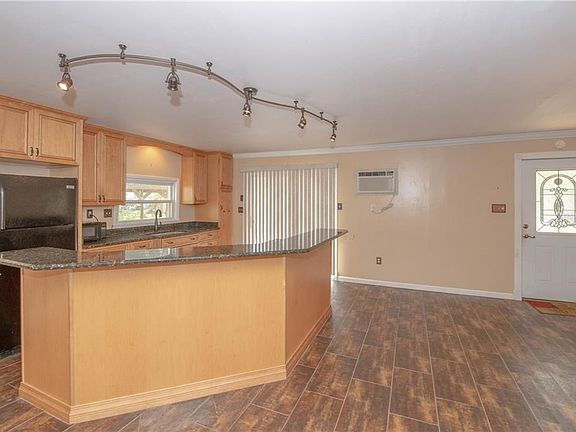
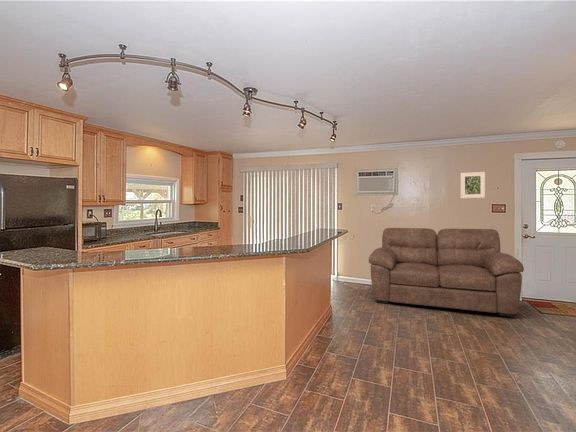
+ sofa [368,227,525,318]
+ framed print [460,171,486,199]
